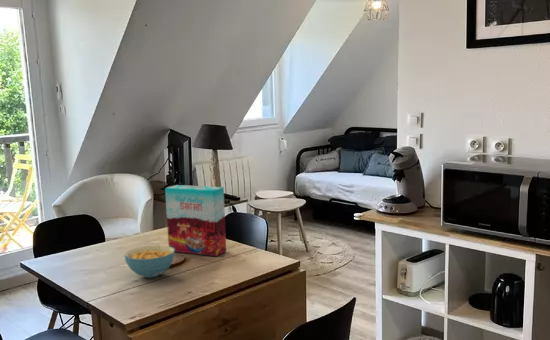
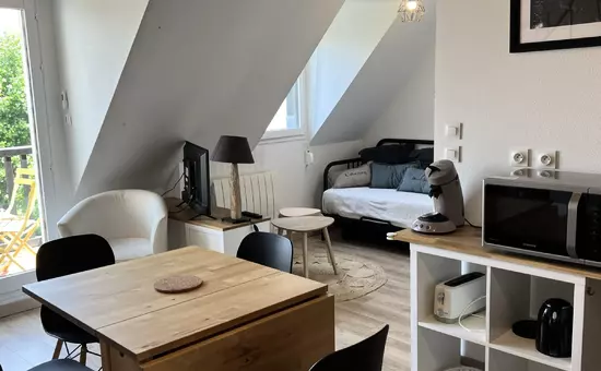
- cereal box [164,184,227,257]
- cereal bowl [123,244,176,279]
